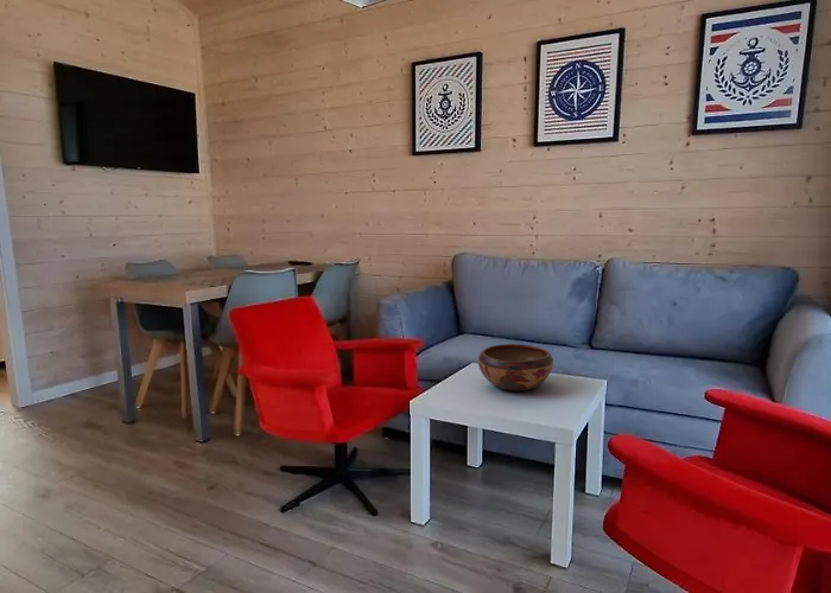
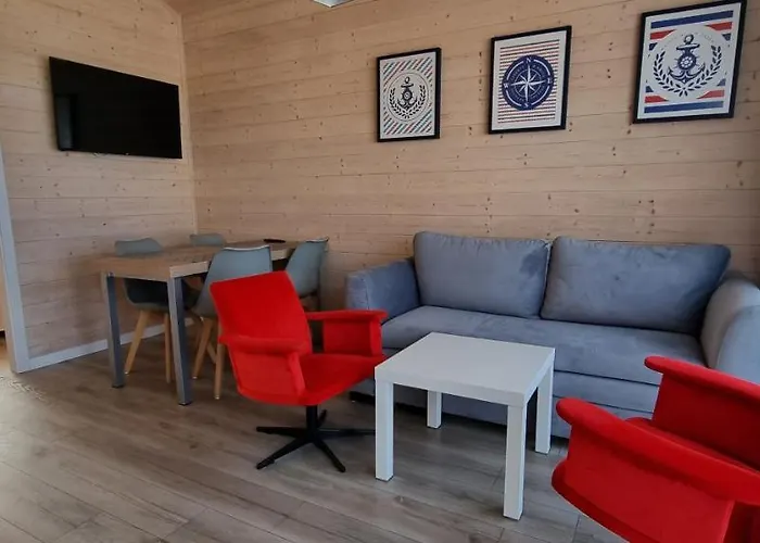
- decorative bowl [477,343,554,393]
